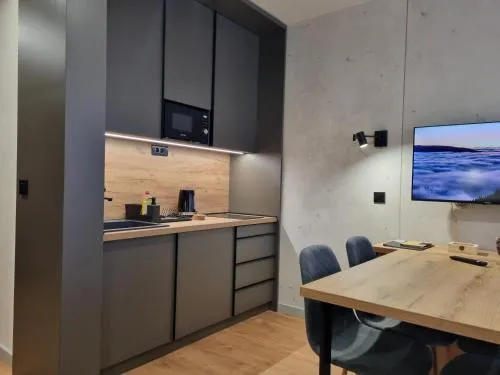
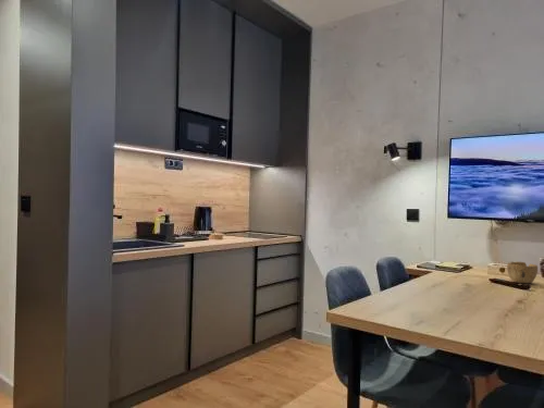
+ bowl [506,261,539,284]
